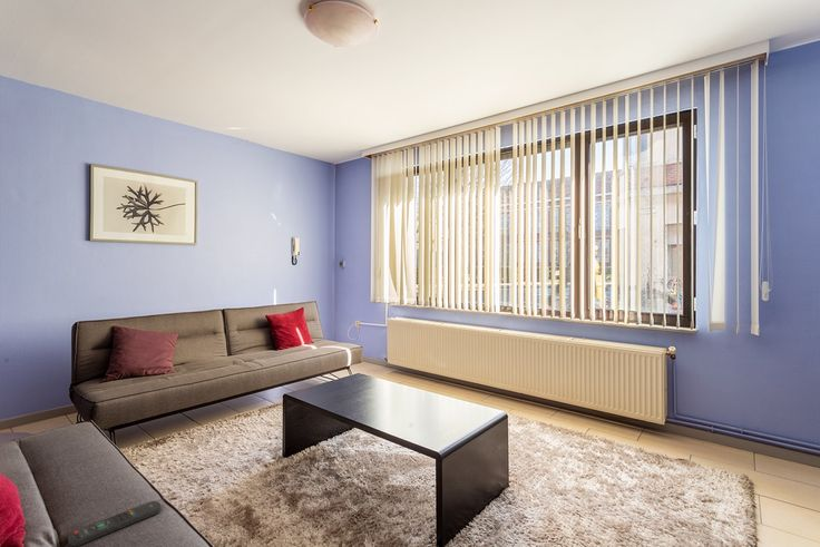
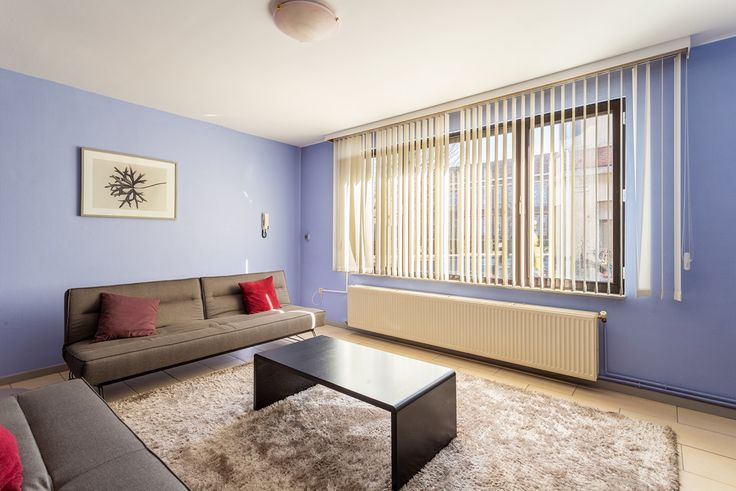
- remote control [67,500,162,547]
